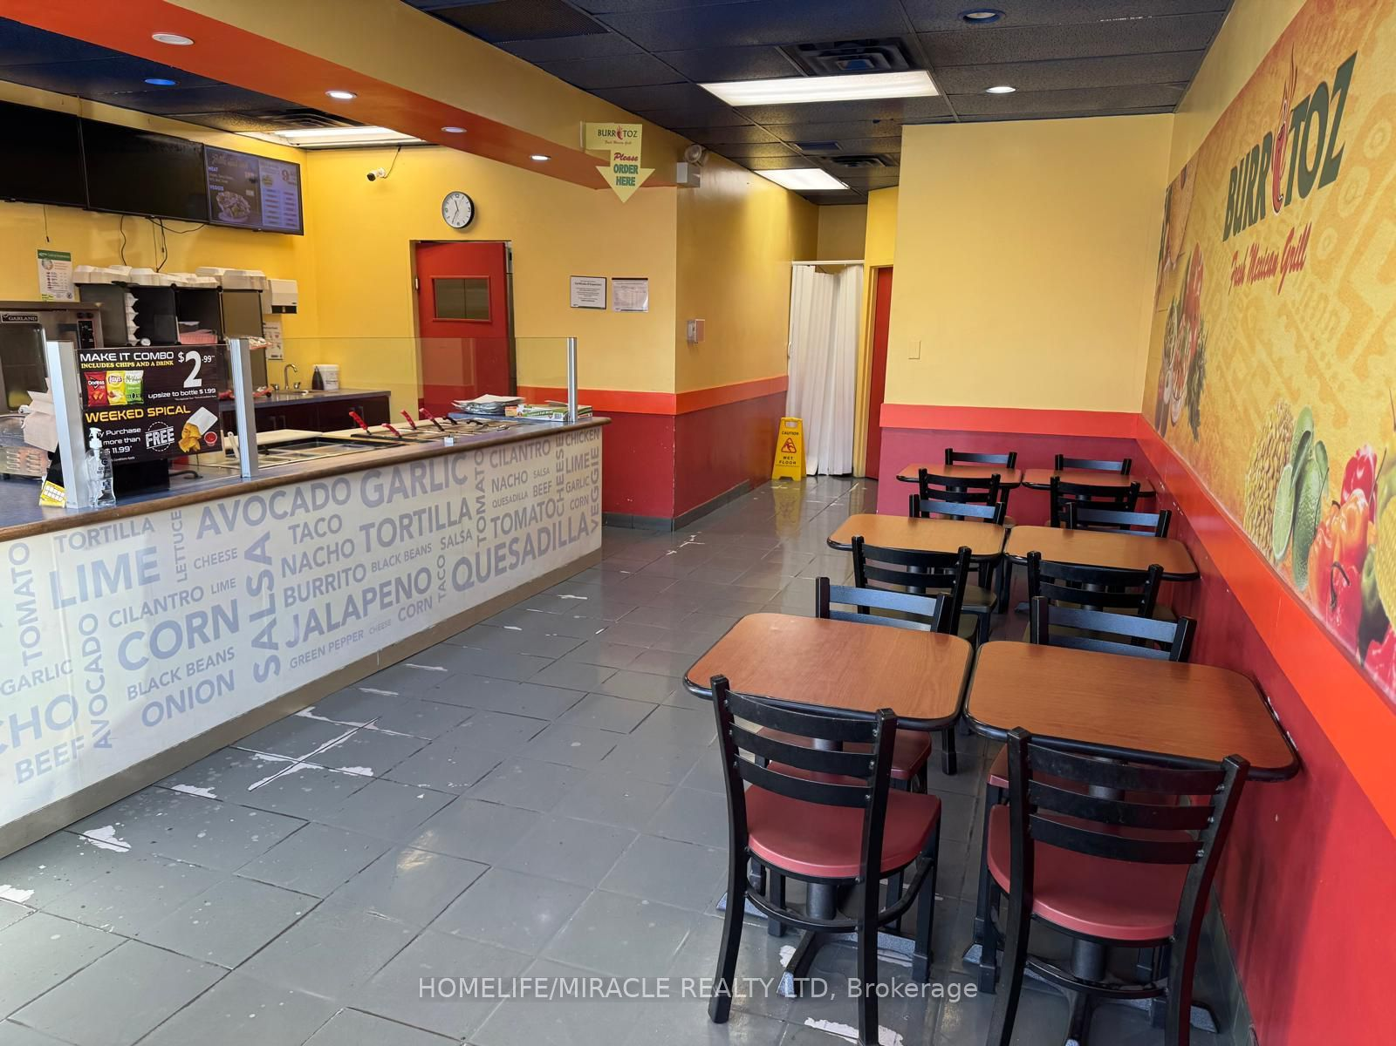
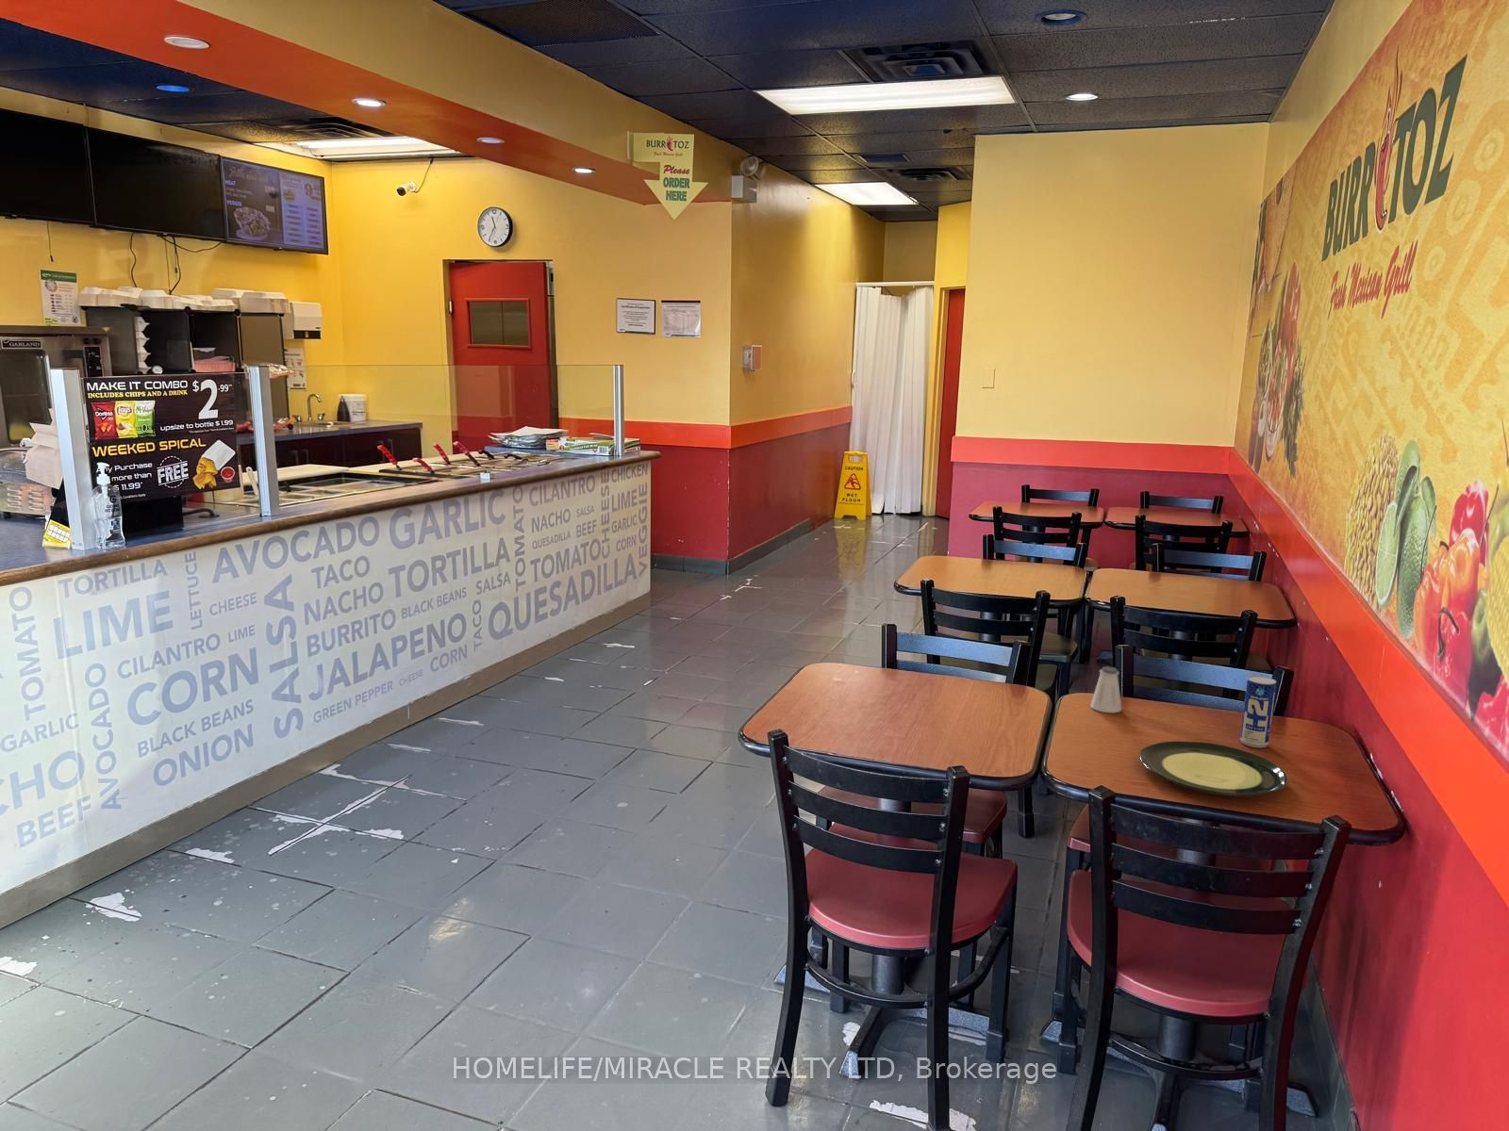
+ plate [1138,740,1289,797]
+ saltshaker [1090,665,1123,714]
+ beverage can [1239,675,1277,748]
